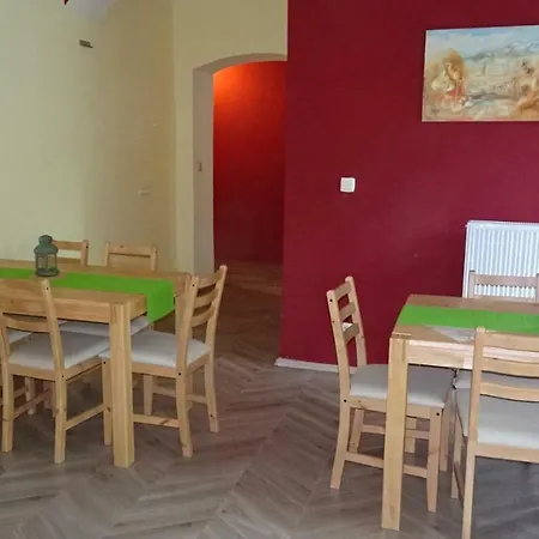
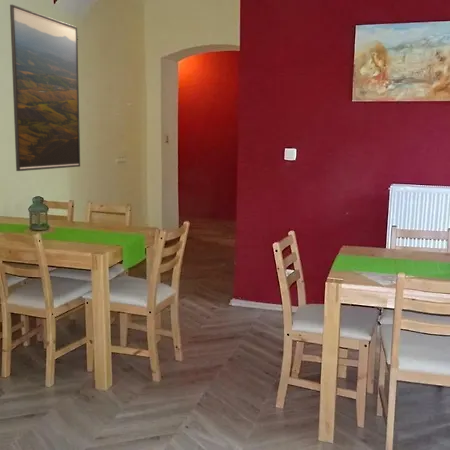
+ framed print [9,4,81,172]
